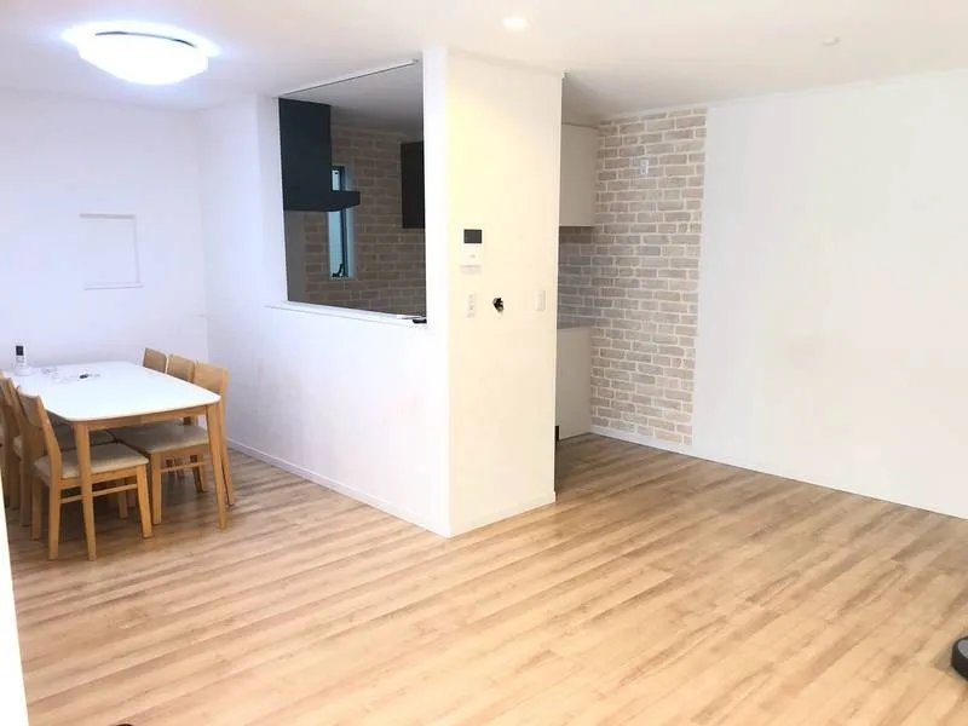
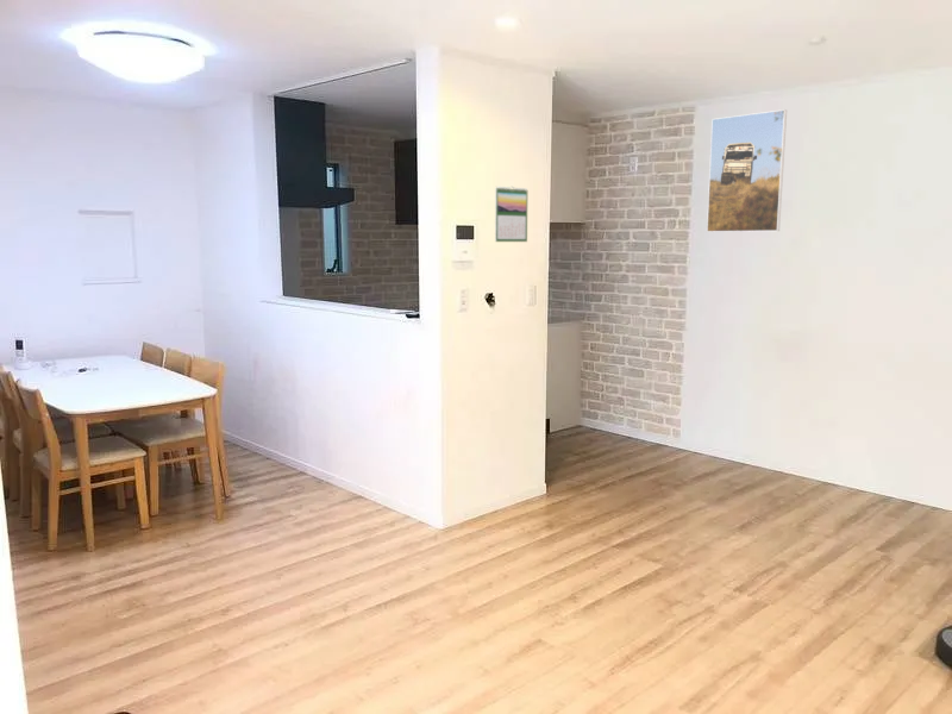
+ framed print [706,108,788,233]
+ calendar [494,186,528,243]
